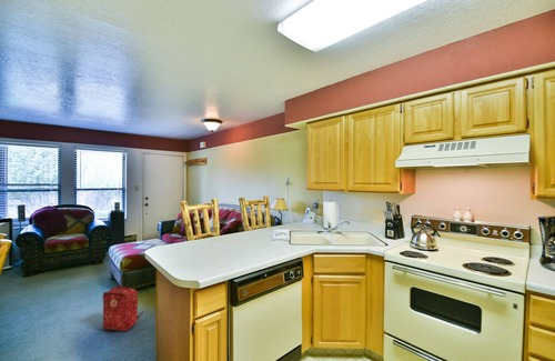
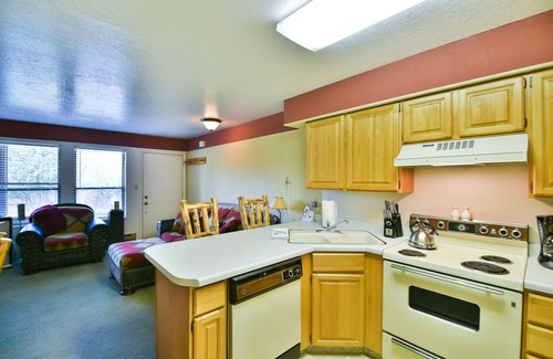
- backpack [102,284,144,332]
